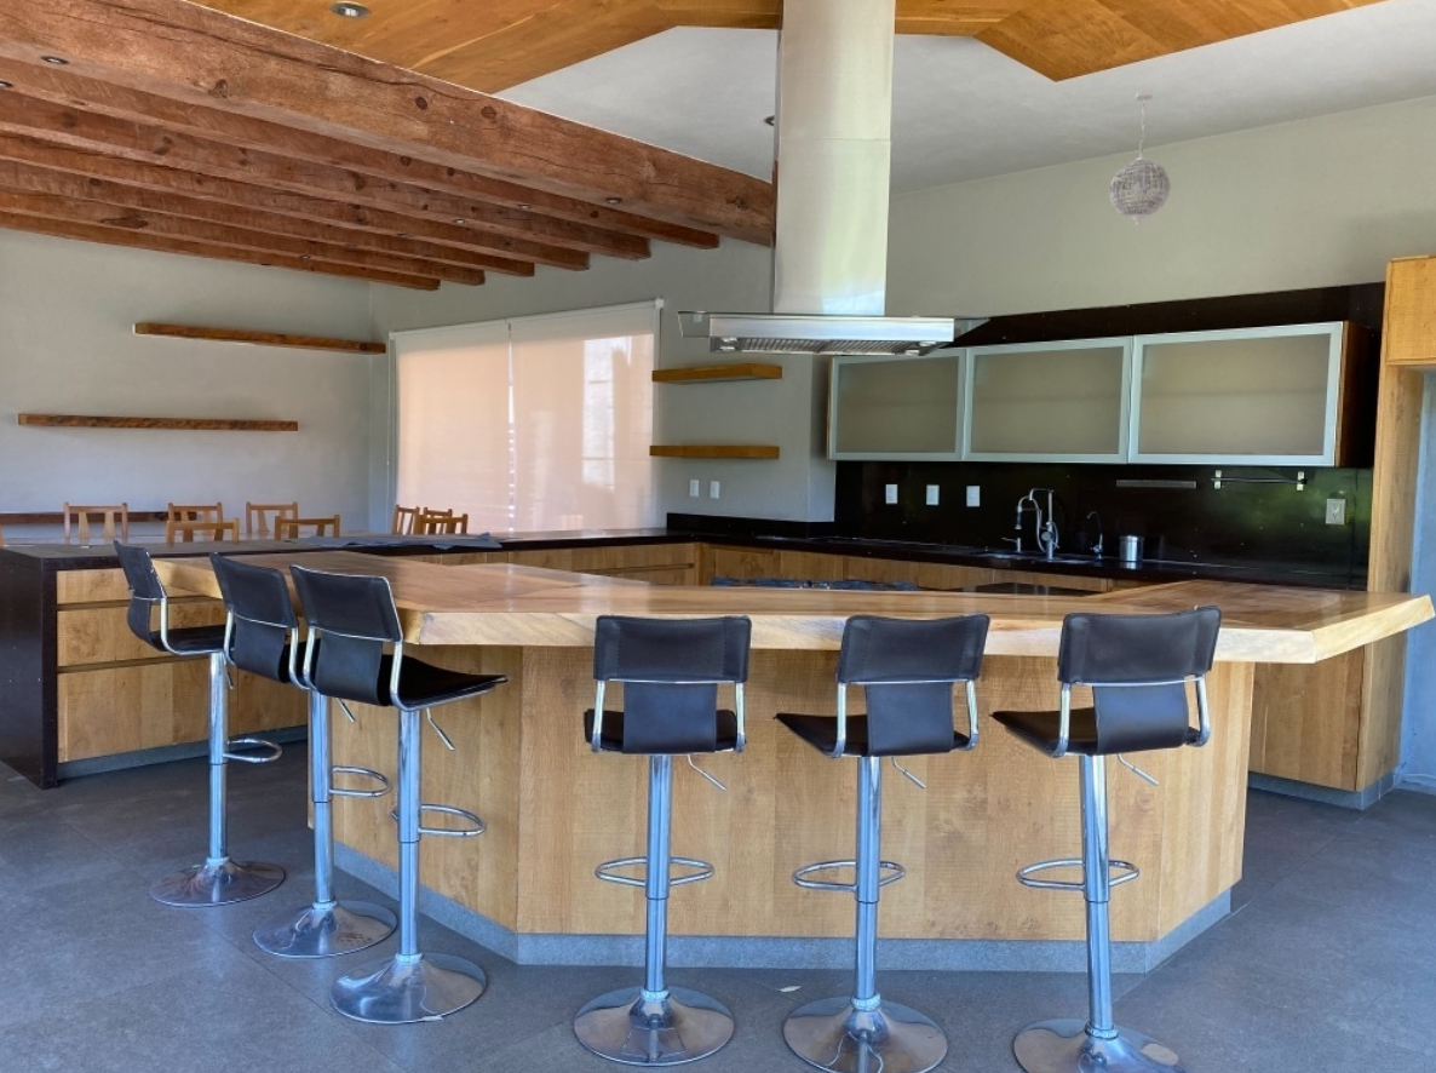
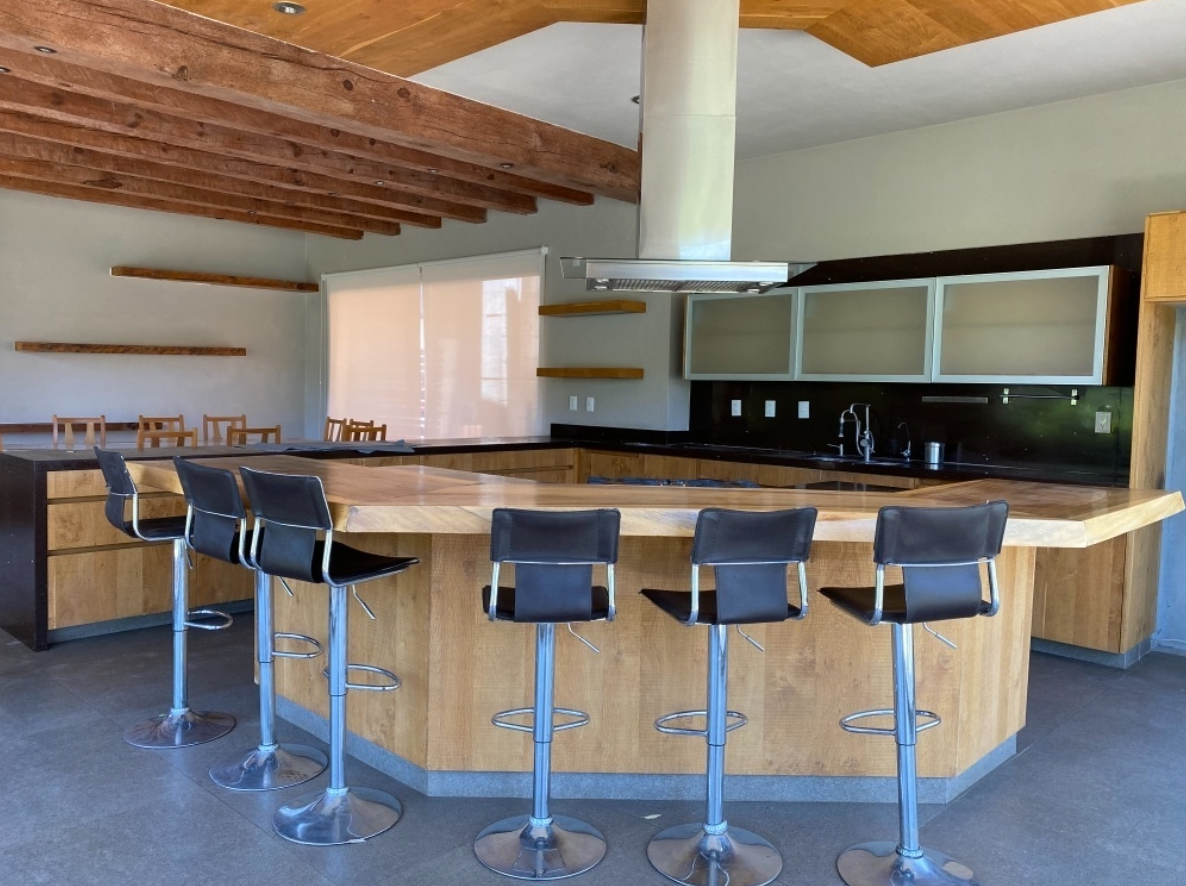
- pendant light [1108,88,1172,228]
